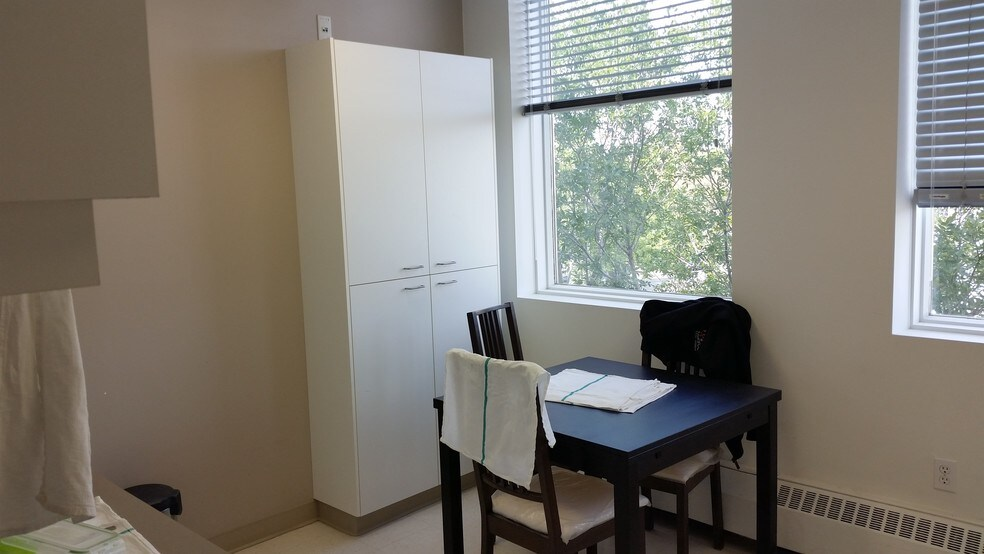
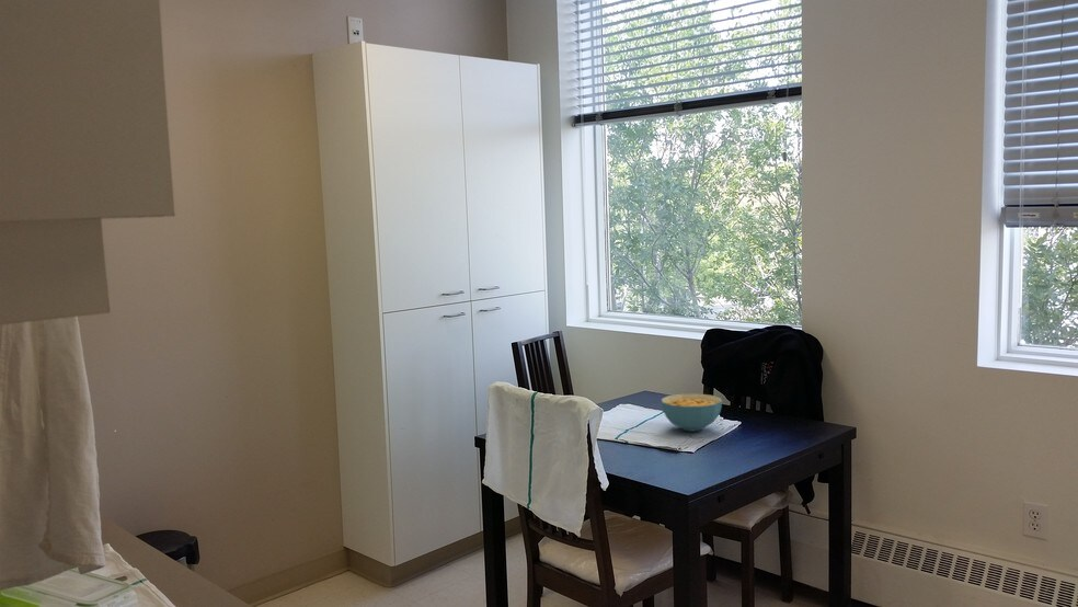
+ cereal bowl [661,392,723,433]
